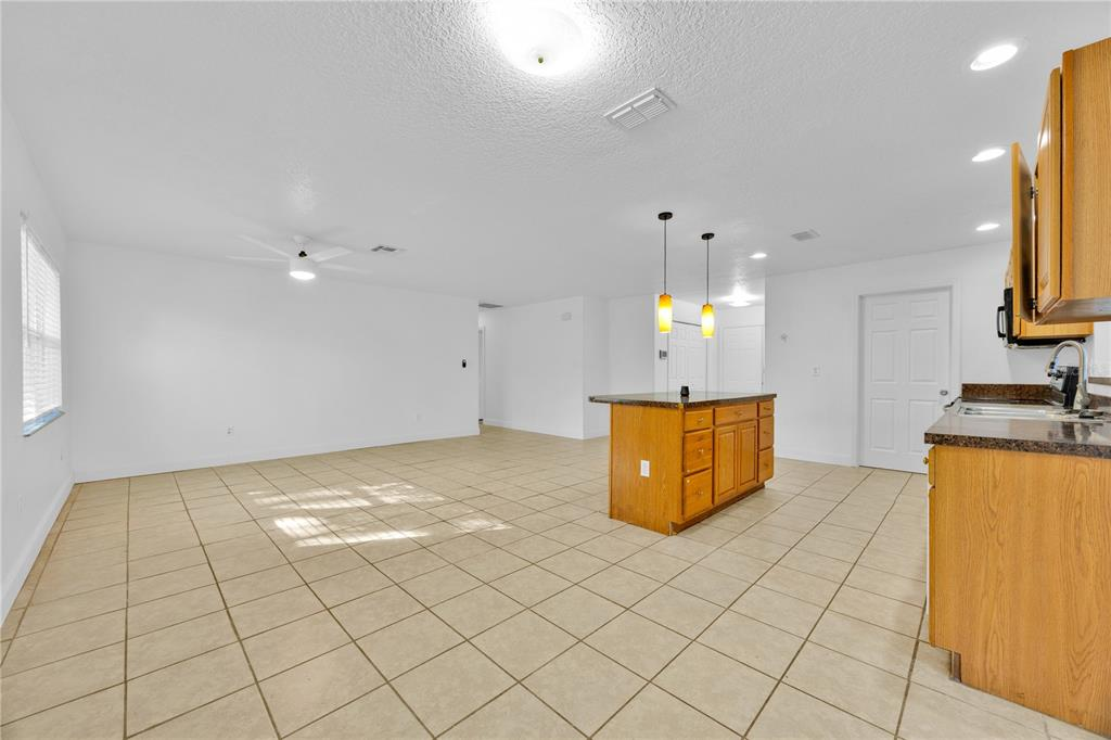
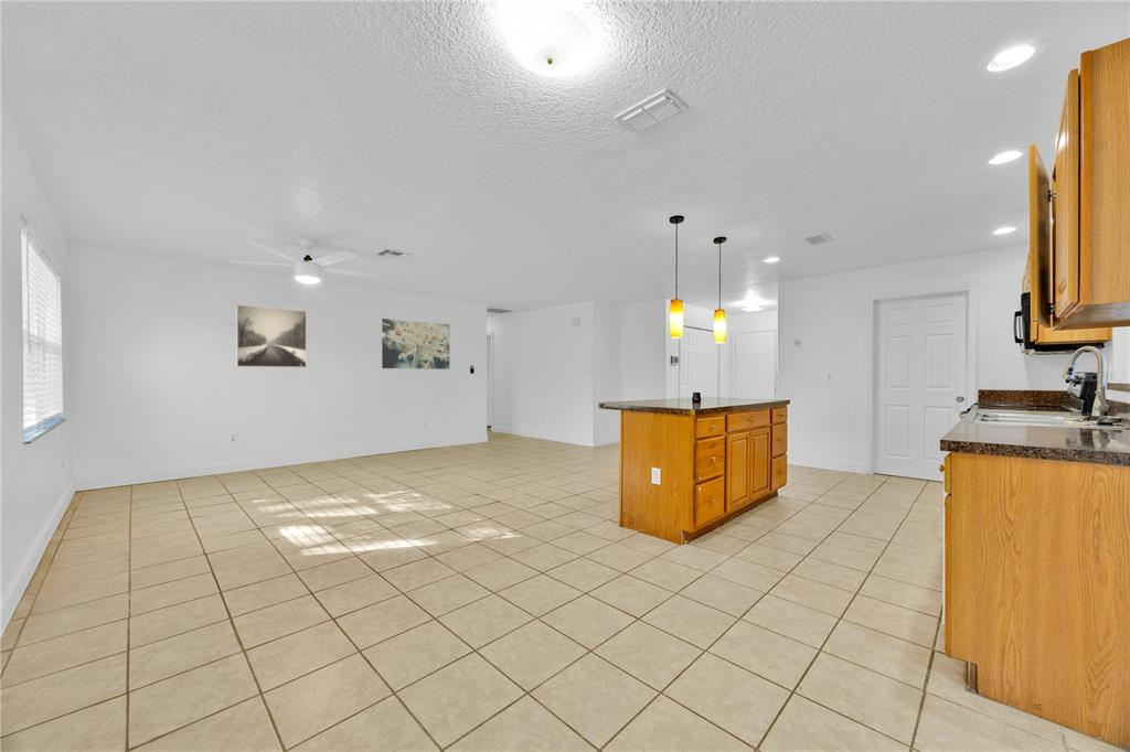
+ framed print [235,304,307,368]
+ wall art [381,318,450,370]
